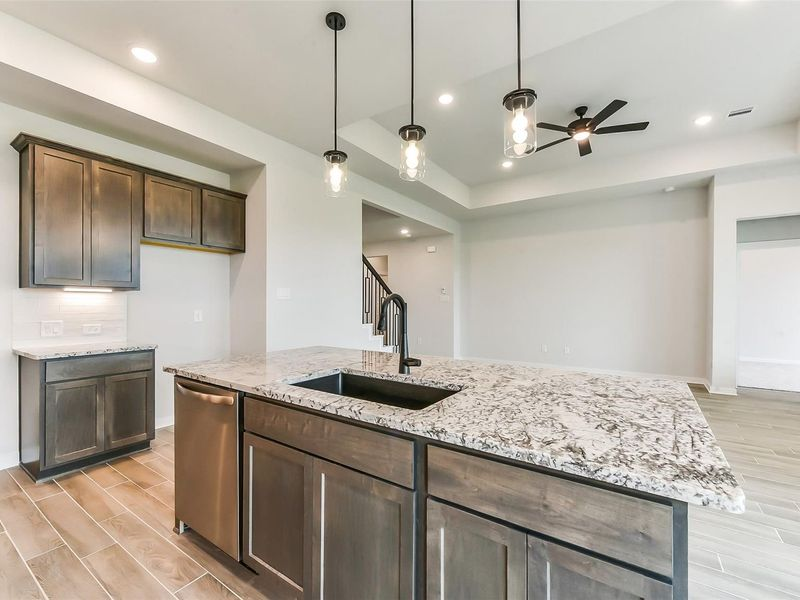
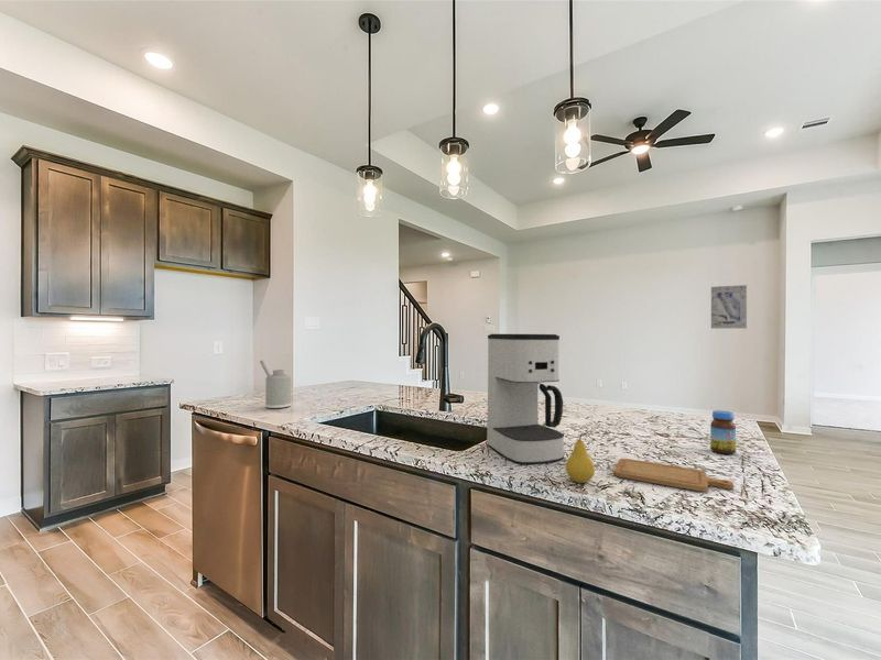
+ fruit [564,432,596,484]
+ soap dispenser [259,360,292,409]
+ coffee maker [486,333,565,465]
+ wall art [710,284,748,330]
+ chopping board [612,458,735,493]
+ jar [709,409,737,455]
